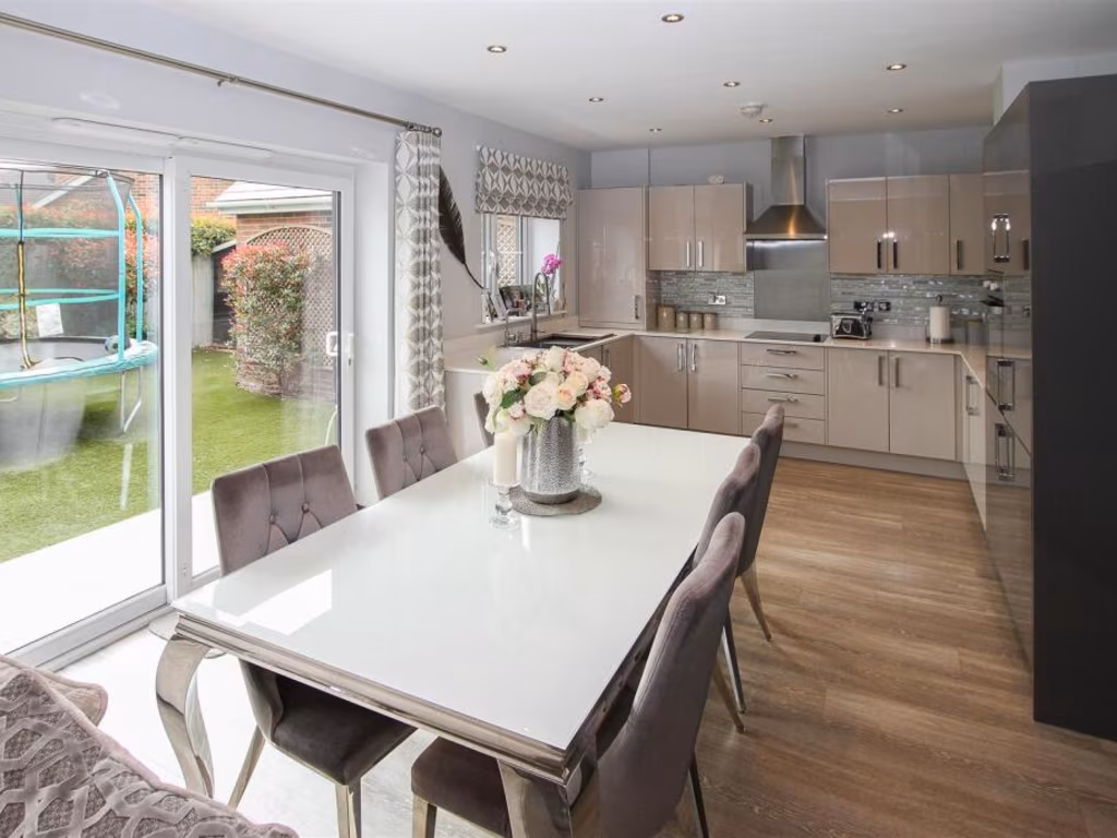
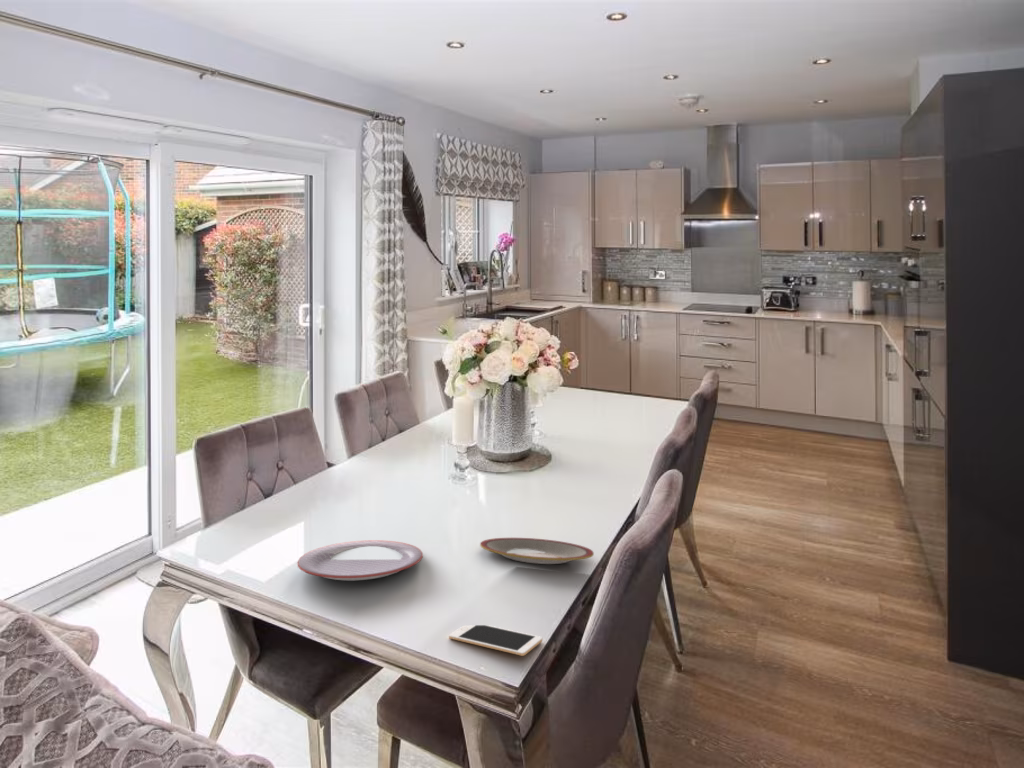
+ plate [296,539,424,581]
+ cell phone [448,624,543,657]
+ plate [479,537,595,565]
